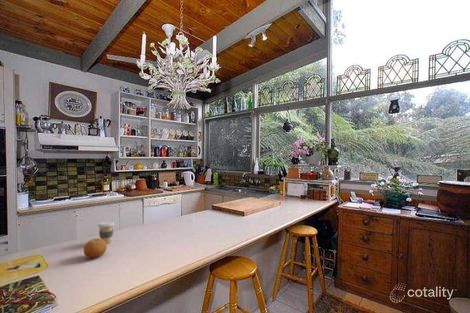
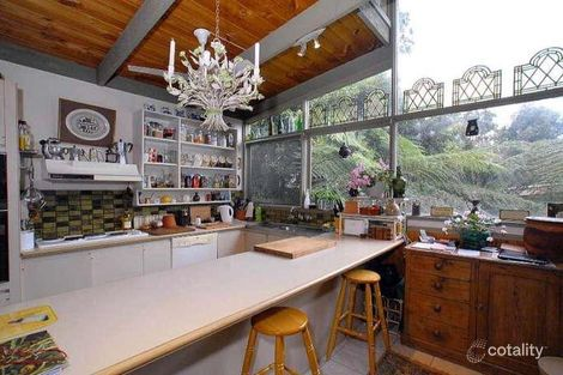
- fruit [83,237,108,259]
- coffee cup [97,220,115,244]
